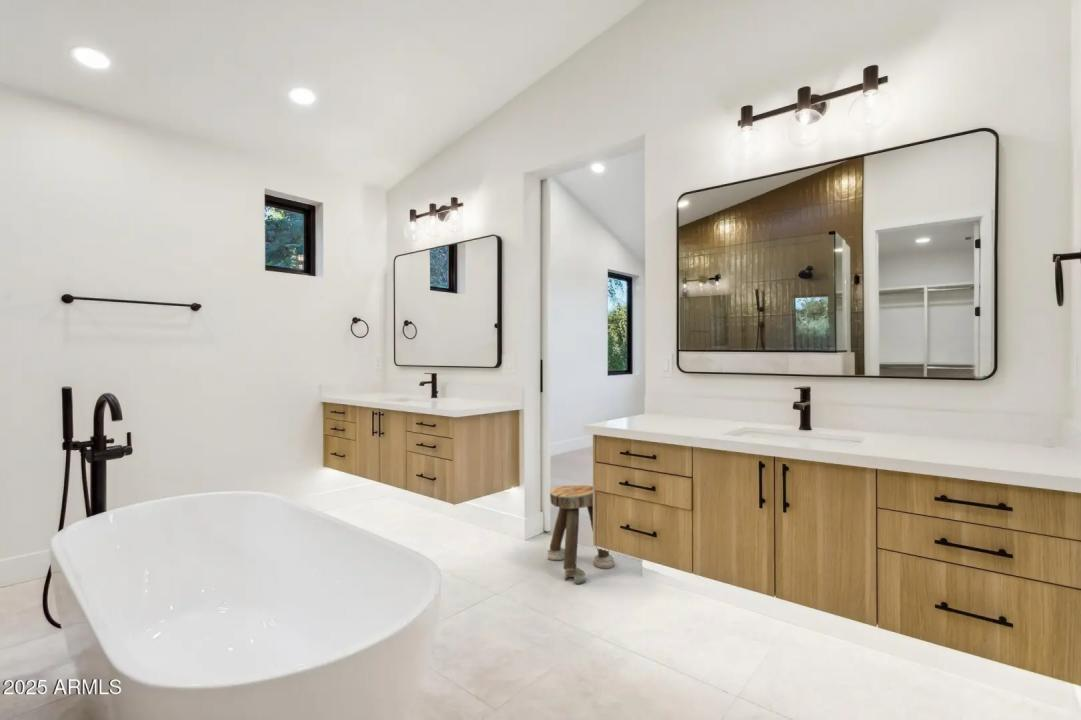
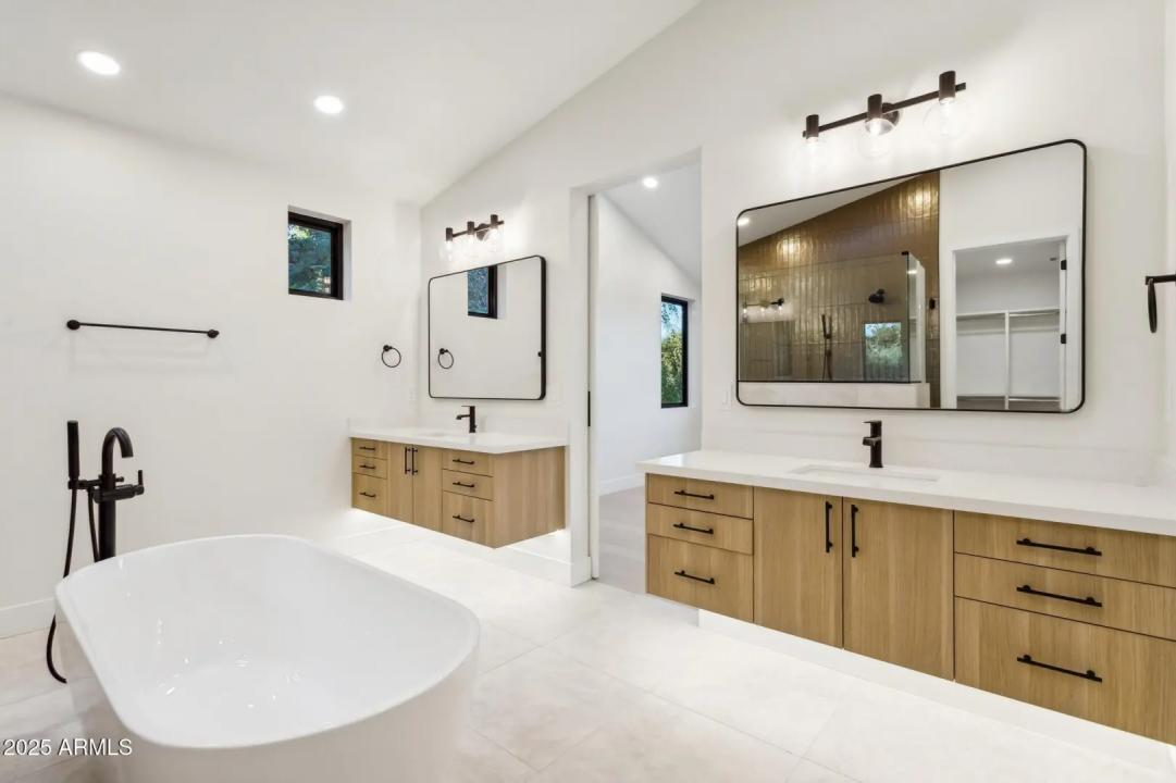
- stool [547,484,616,585]
